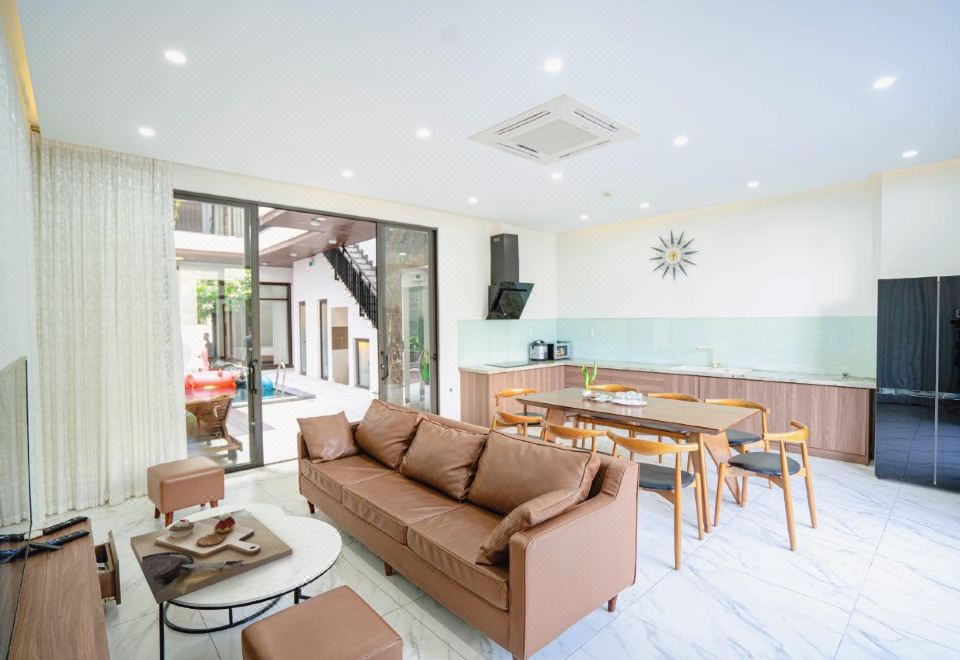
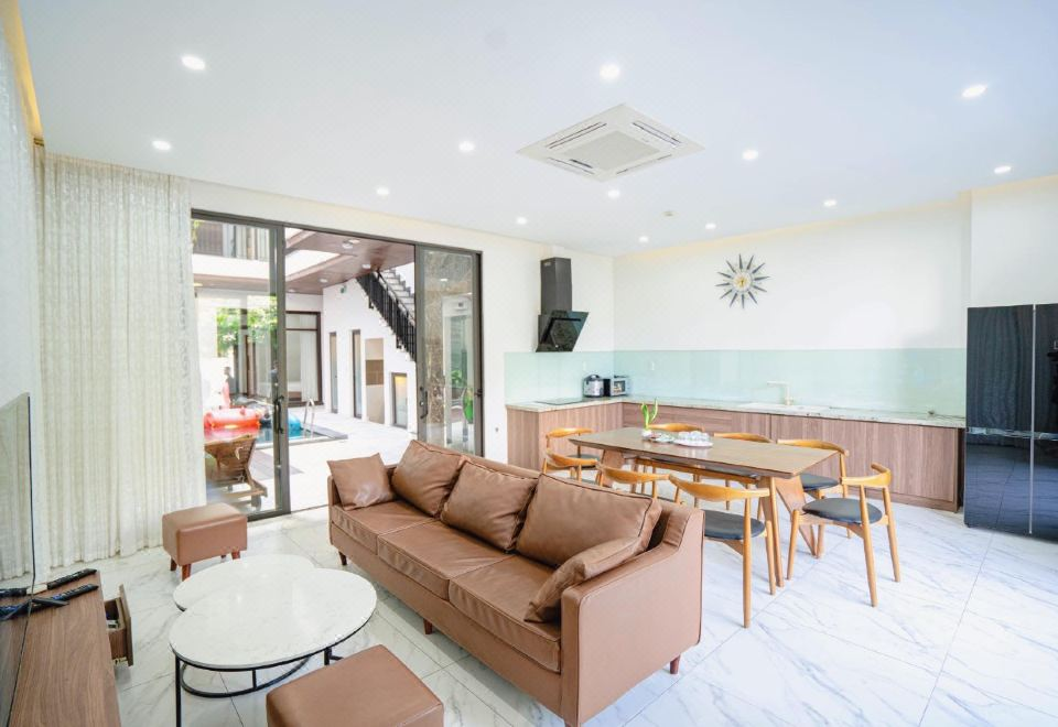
- decorative tray [129,508,293,605]
